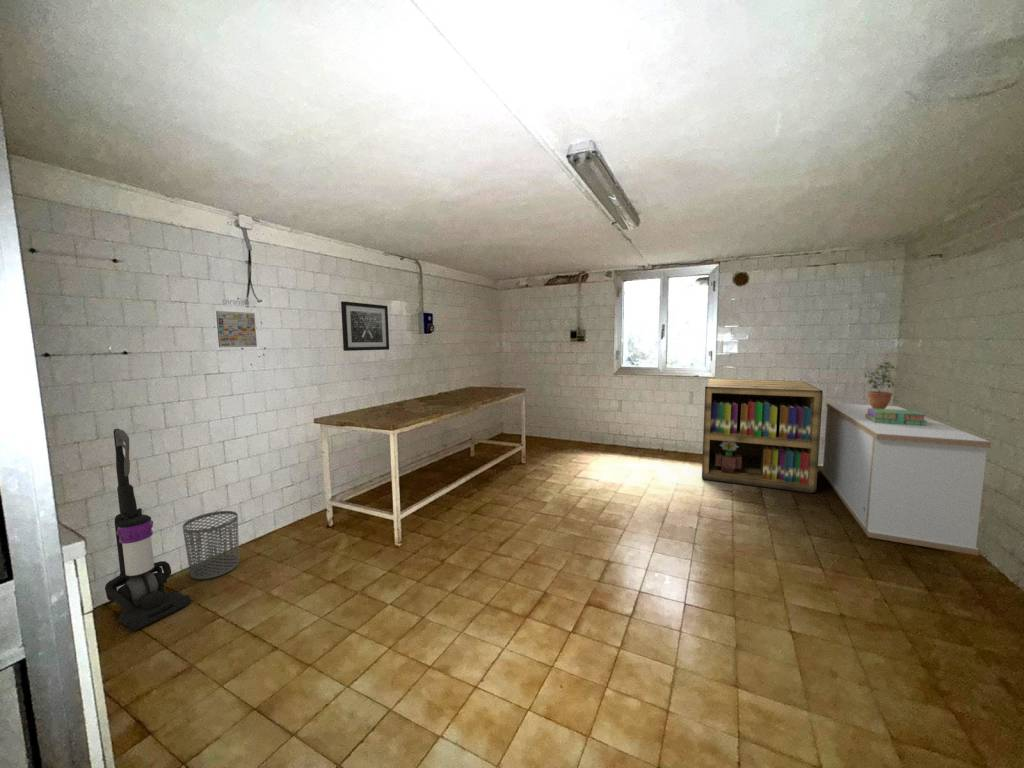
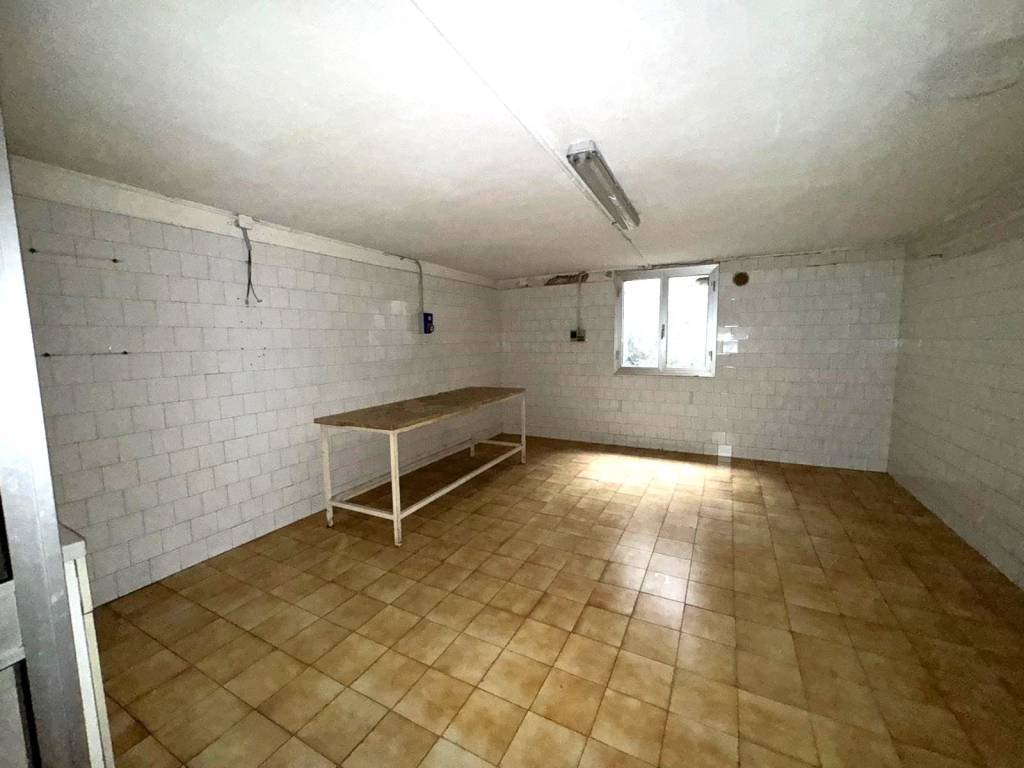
- vacuum cleaner [104,428,192,632]
- waste bin [182,510,240,580]
- potted plant [863,360,895,409]
- wall art [340,300,390,352]
- stack of books [865,408,927,426]
- storage cabinet [821,402,992,556]
- calendar [215,297,258,348]
- bookshelf [701,378,824,494]
